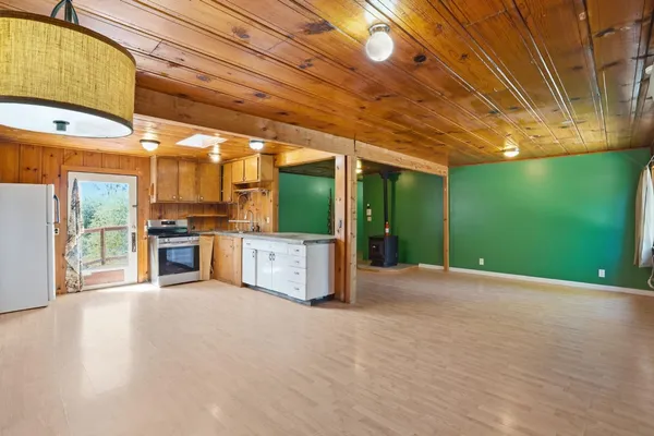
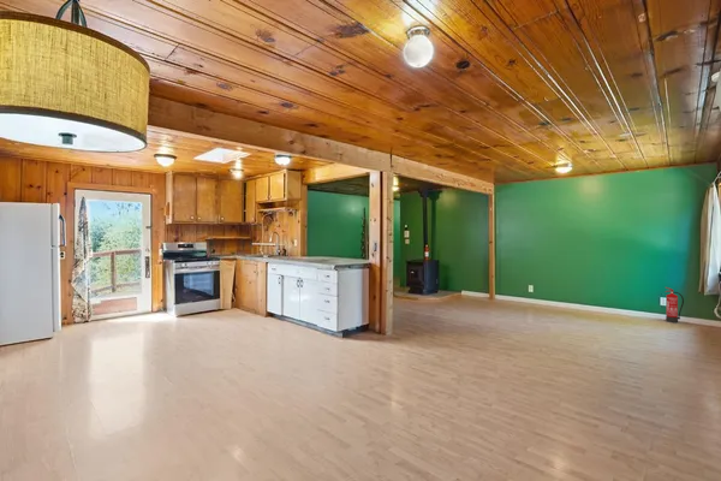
+ fire extinguisher [663,286,685,323]
